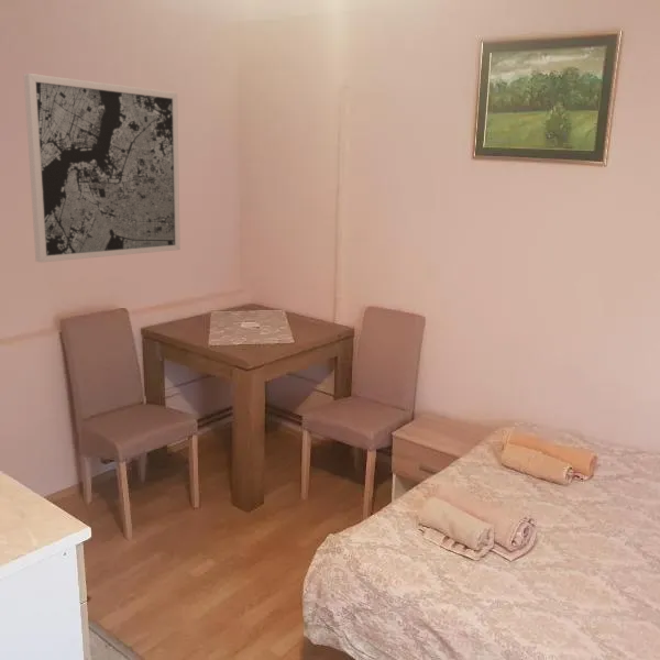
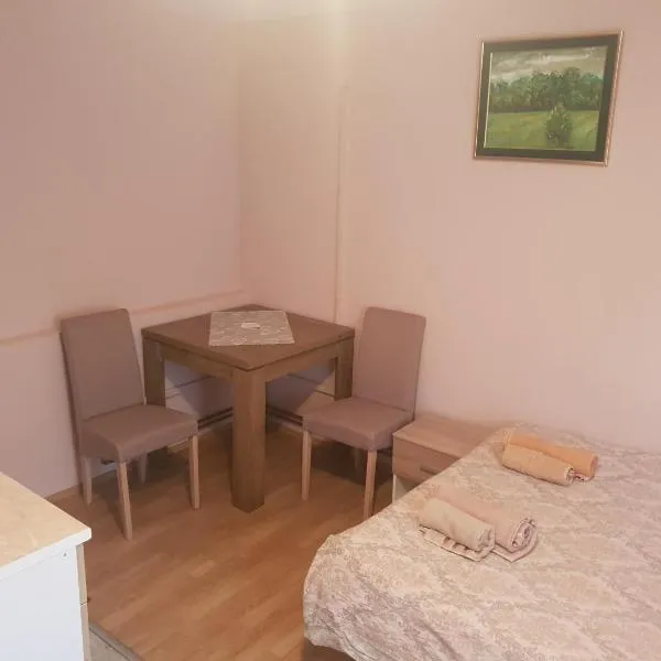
- wall art [23,73,182,263]
